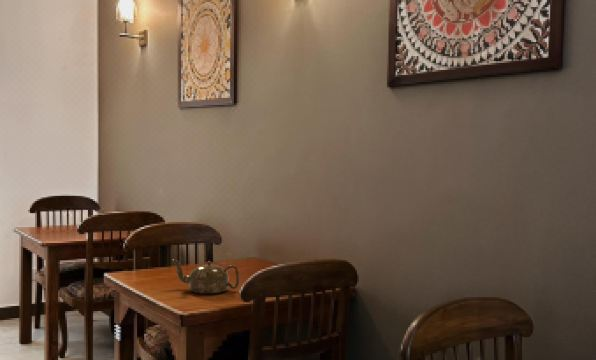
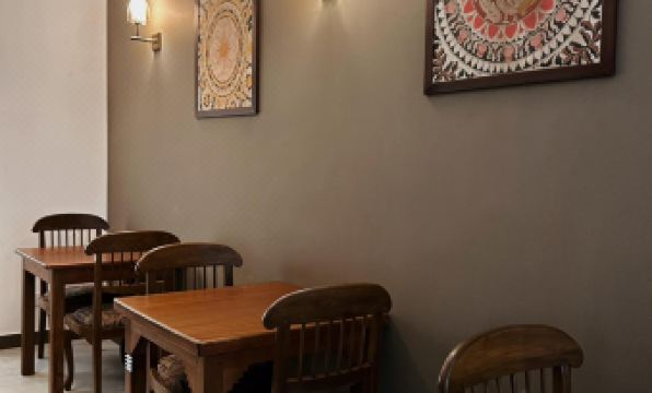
- teapot [171,259,240,295]
